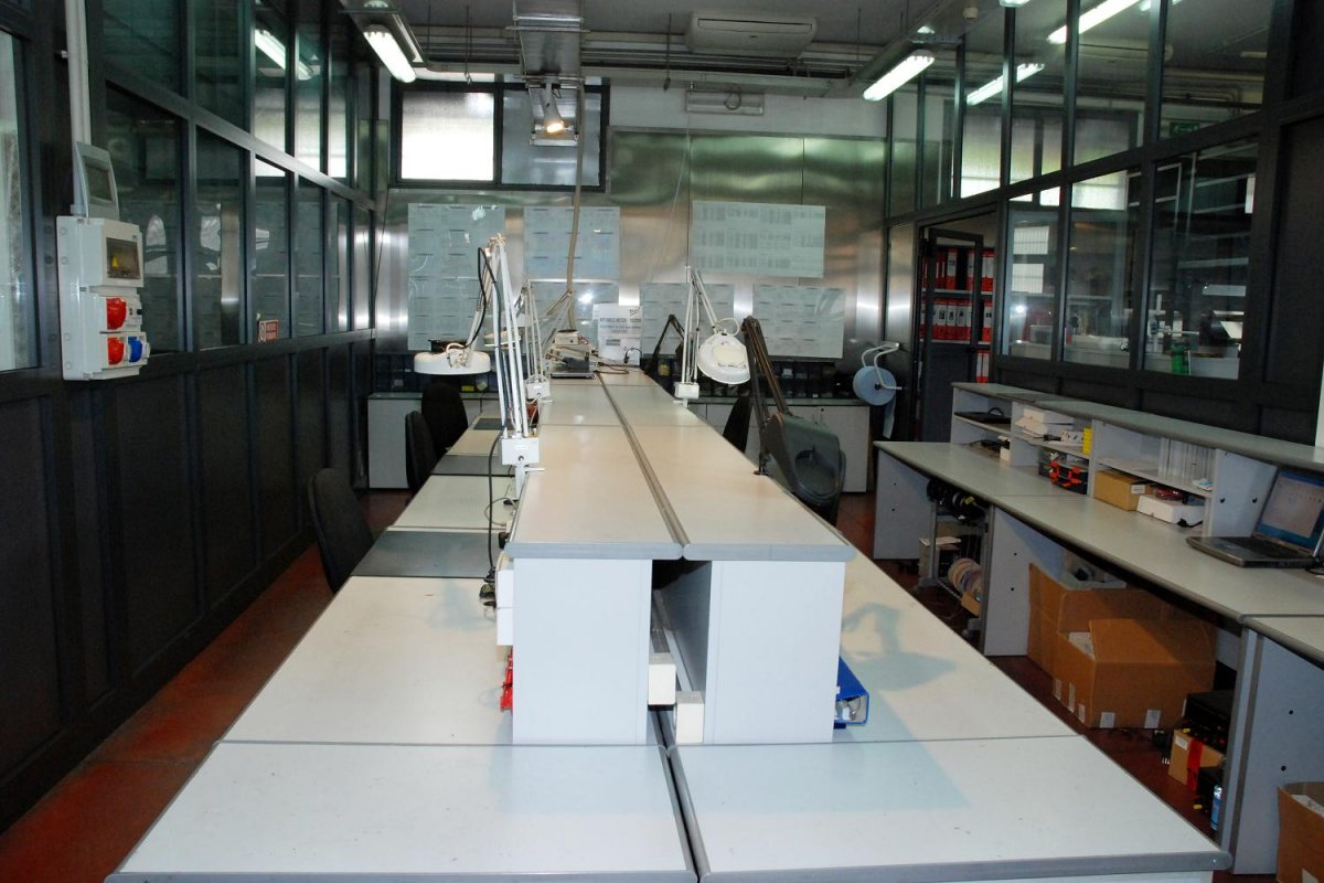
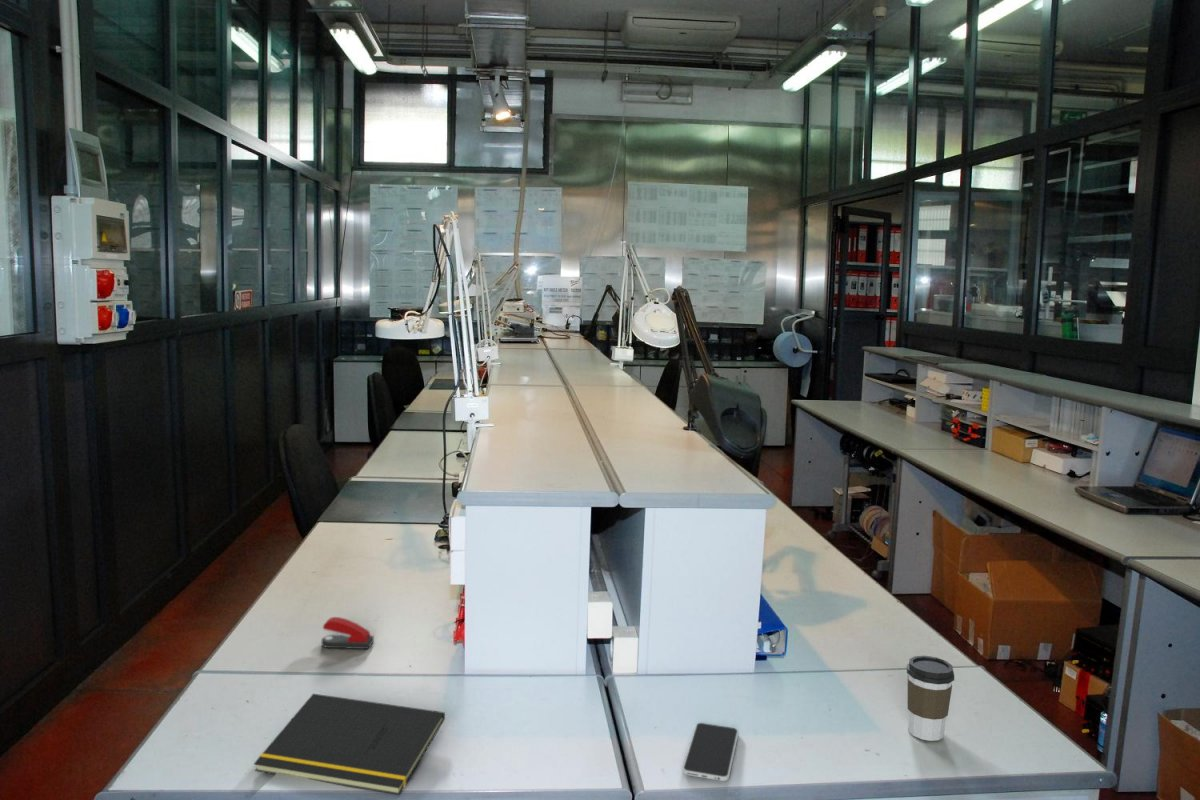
+ notepad [253,693,446,796]
+ stapler [321,616,375,650]
+ coffee cup [906,655,955,742]
+ smartphone [681,722,739,782]
